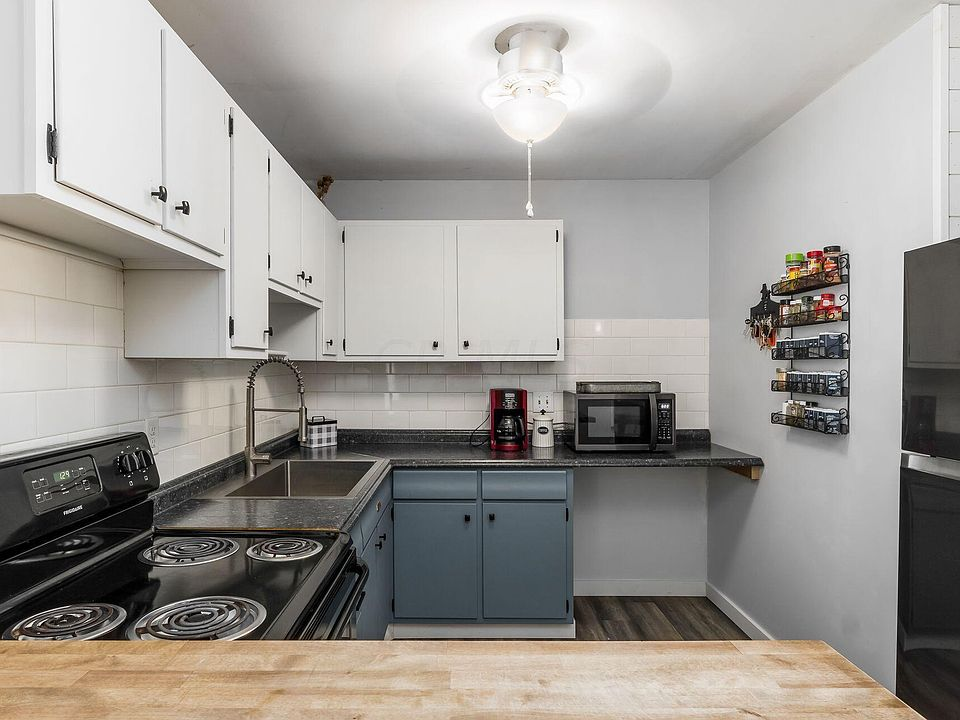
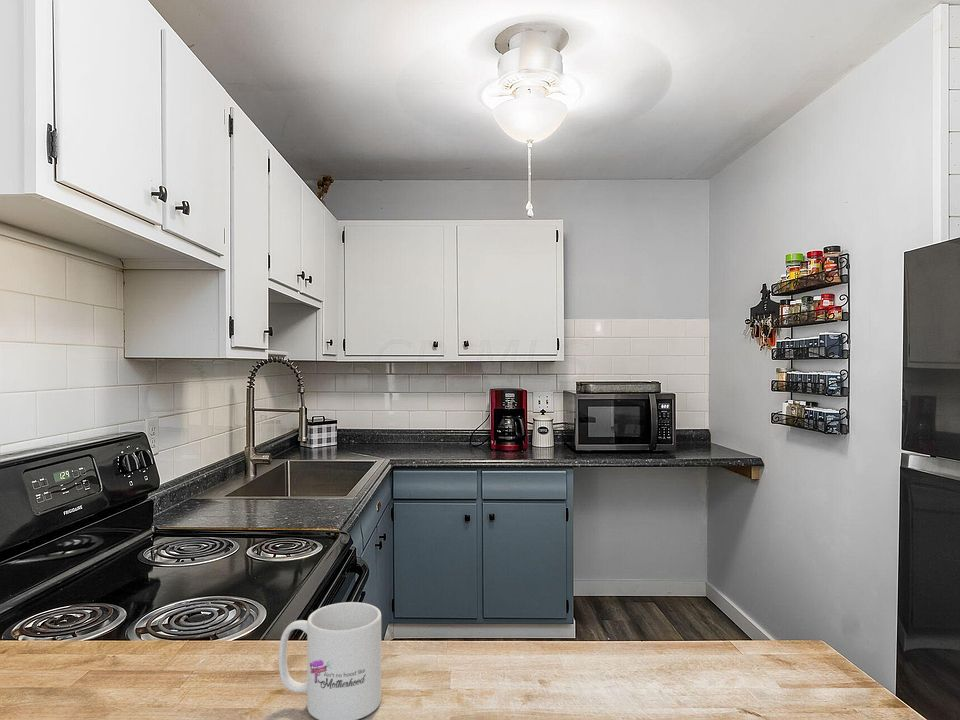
+ mug [278,601,382,720]
